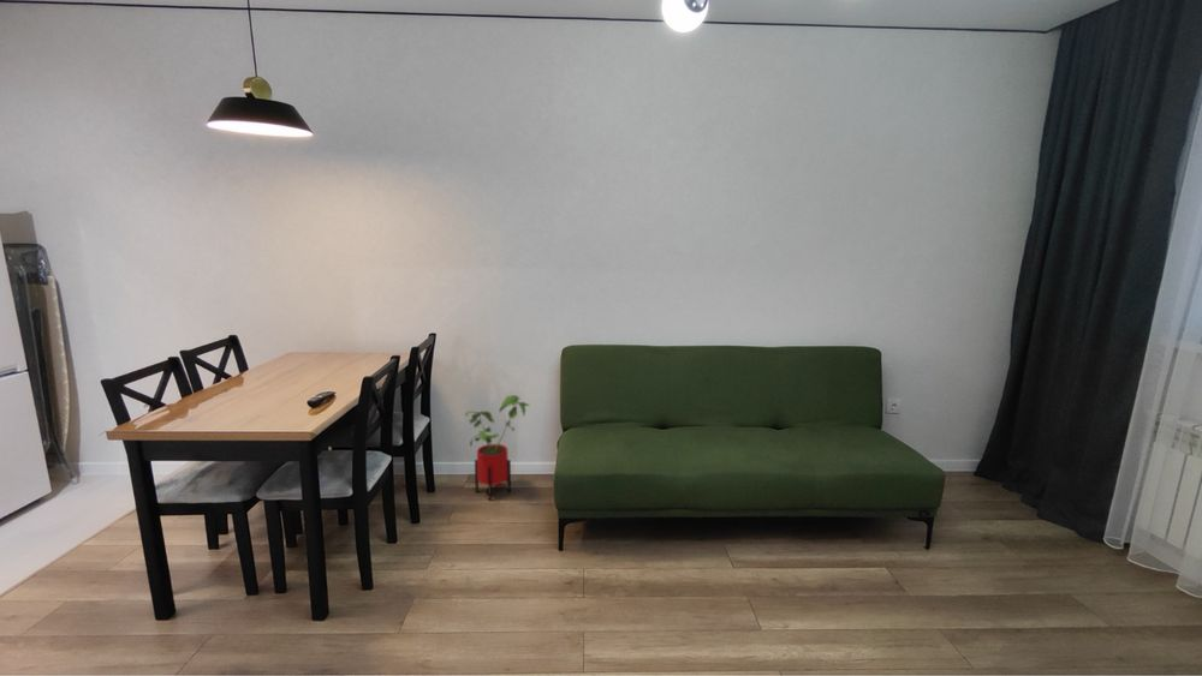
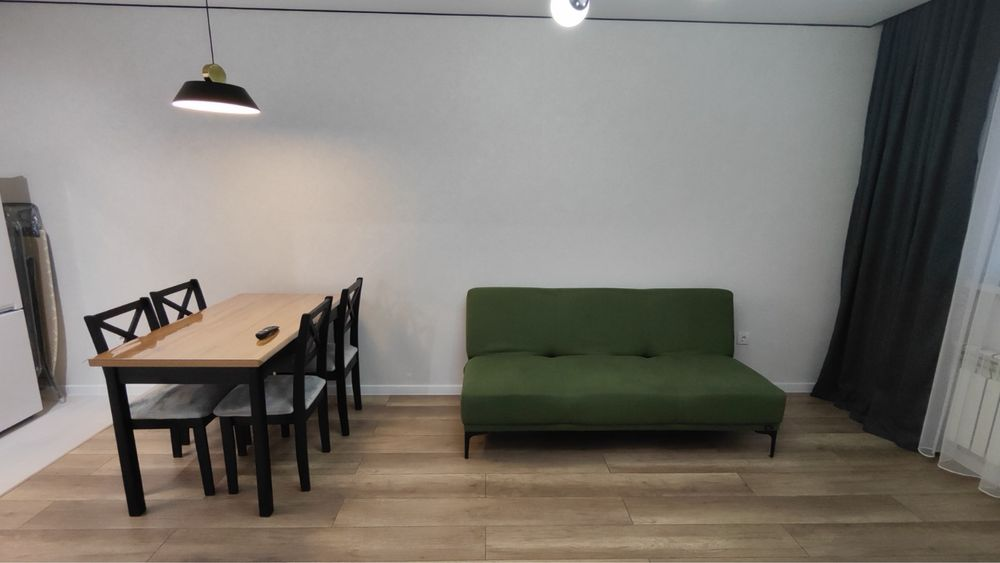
- house plant [464,394,531,502]
